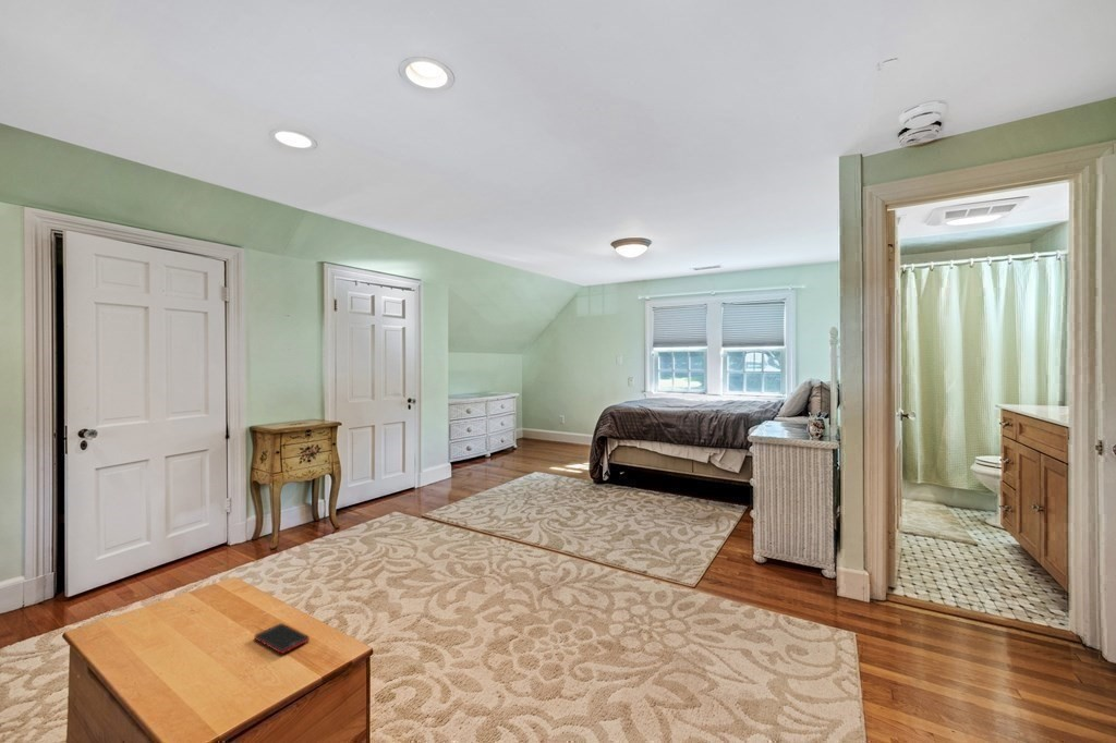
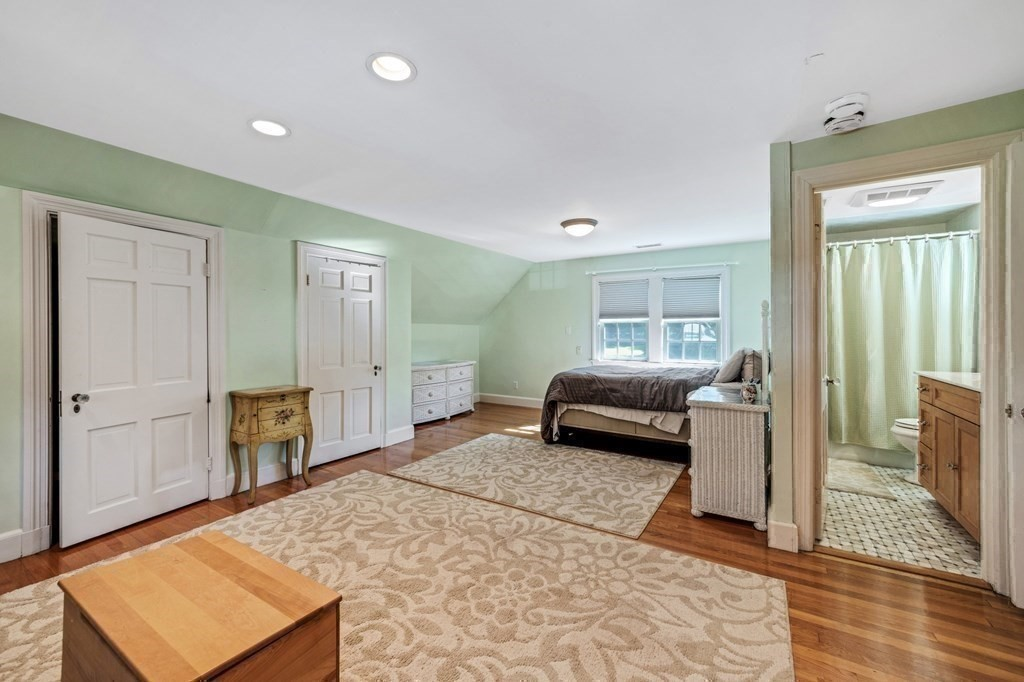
- cell phone [253,622,311,655]
